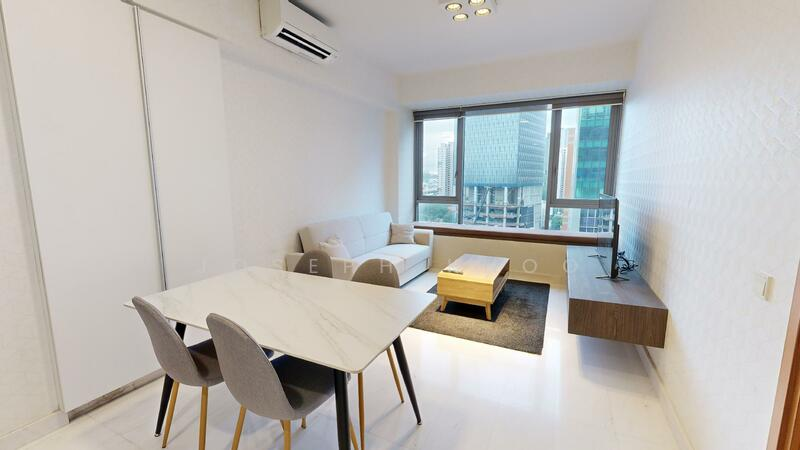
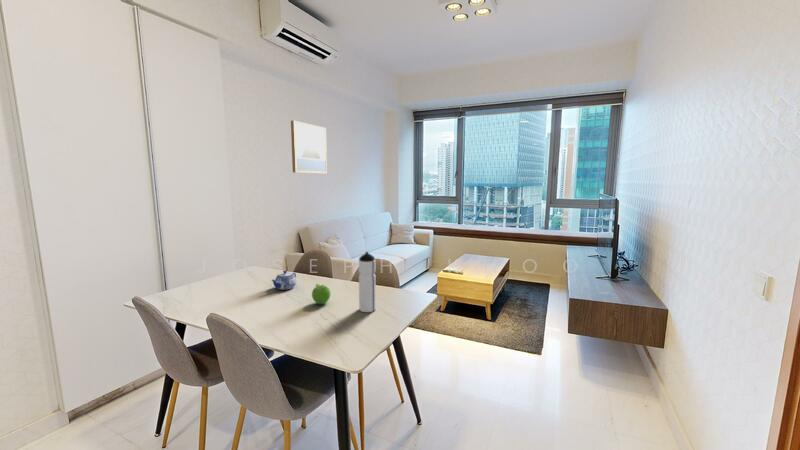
+ teapot [271,270,297,291]
+ fruit [311,283,331,305]
+ water bottle [358,251,377,313]
+ wall art [290,119,328,175]
